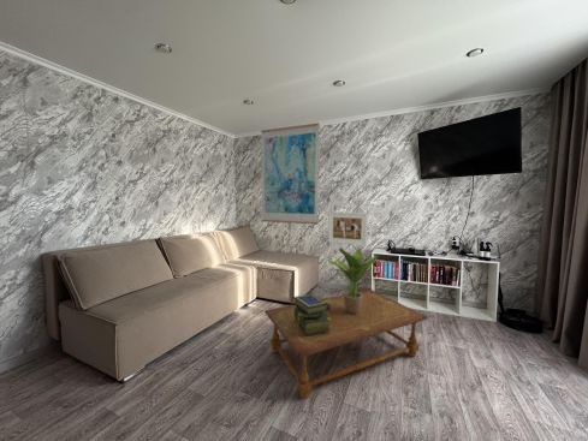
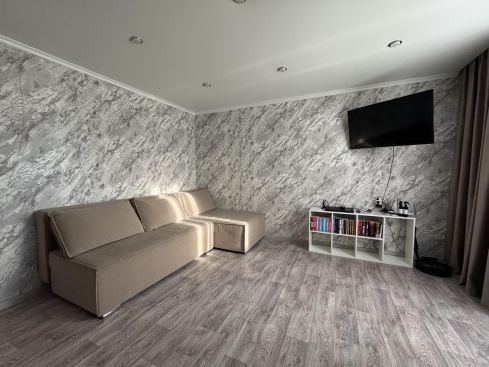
- potted plant [325,246,380,314]
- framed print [327,211,369,246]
- coffee table [263,288,428,400]
- wall art [260,121,321,226]
- stack of books [292,293,331,335]
